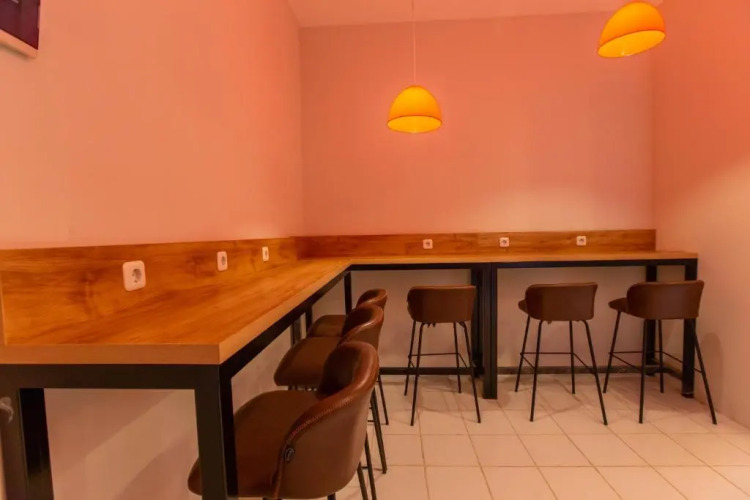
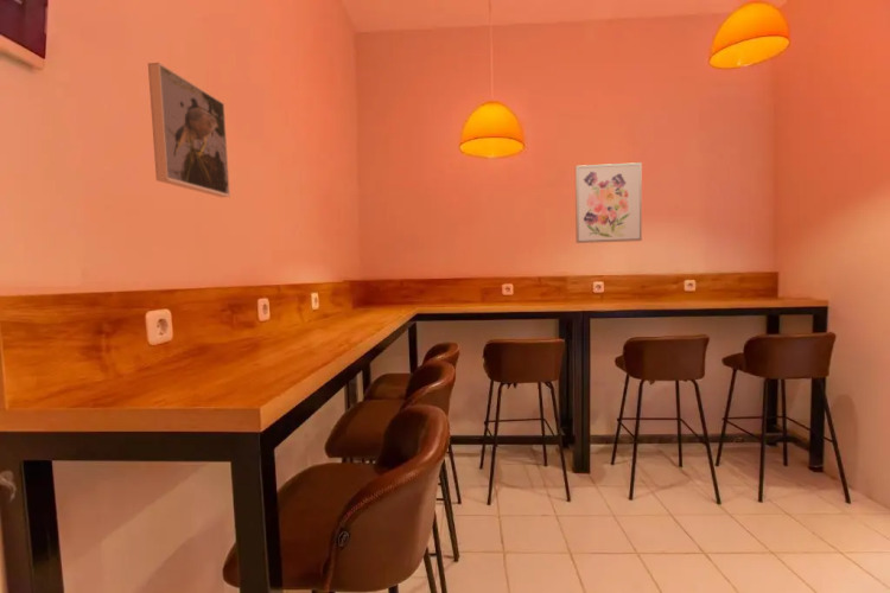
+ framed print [147,62,231,198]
+ wall art [574,161,643,244]
